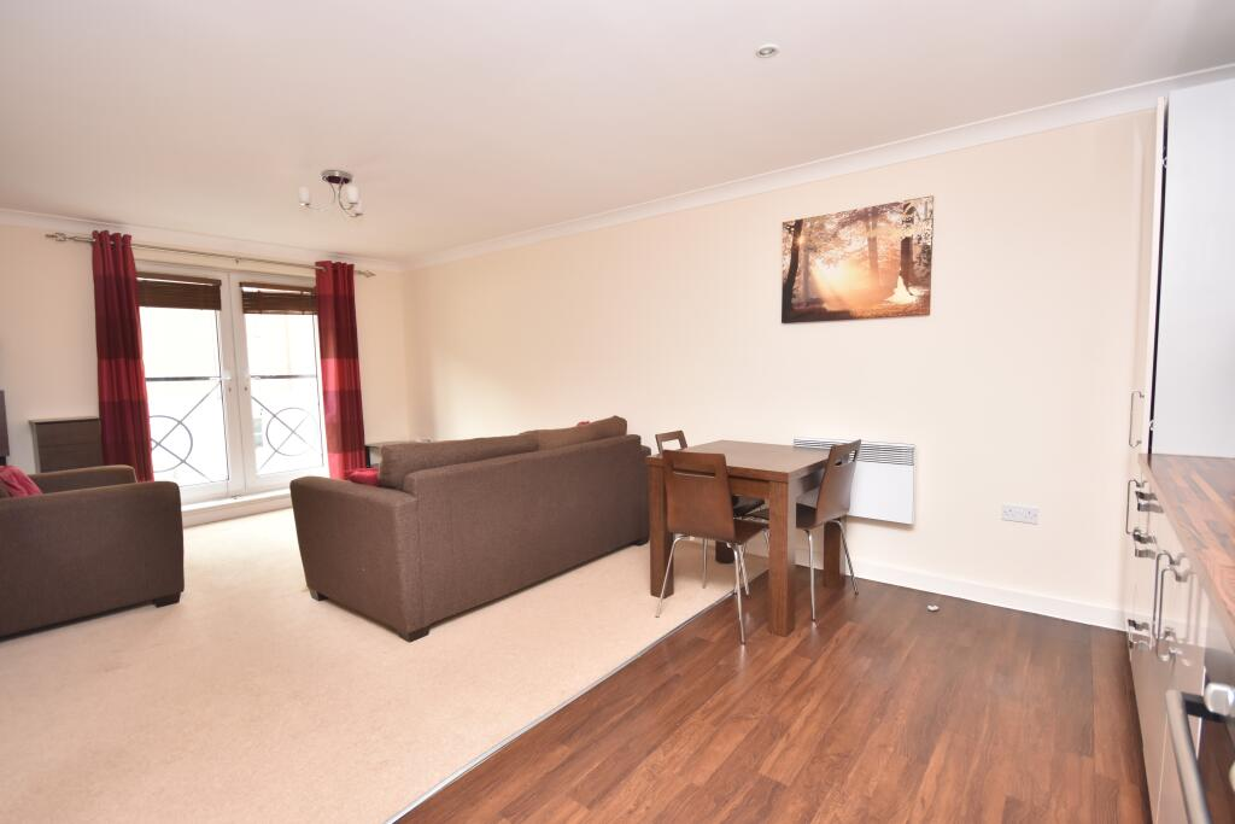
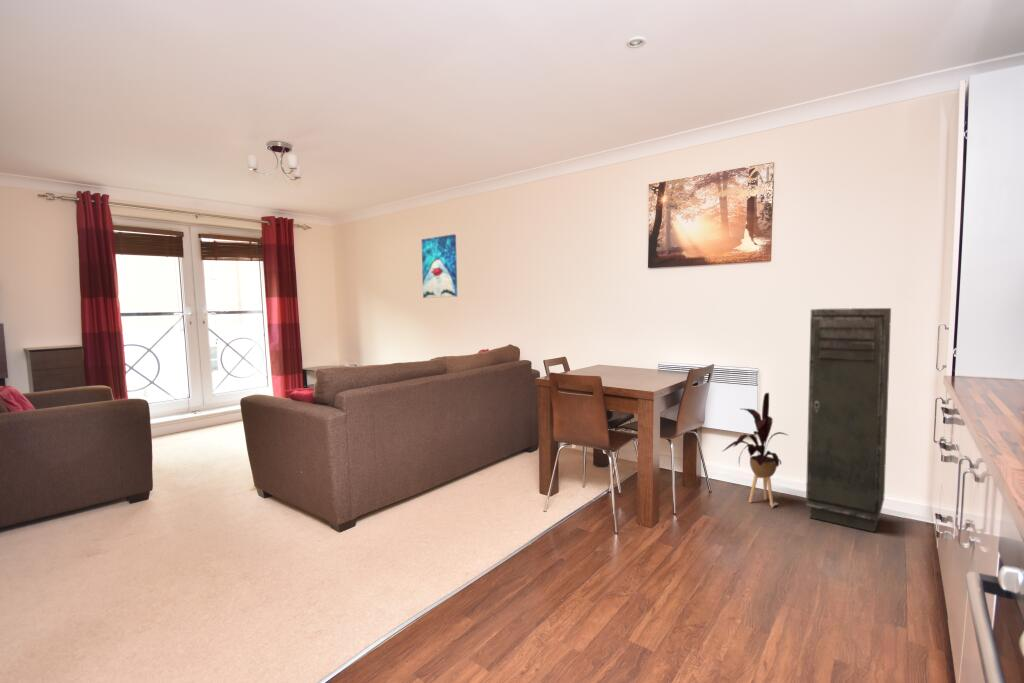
+ house plant [722,392,790,509]
+ storage cabinet [805,307,892,533]
+ wall art [421,233,458,299]
